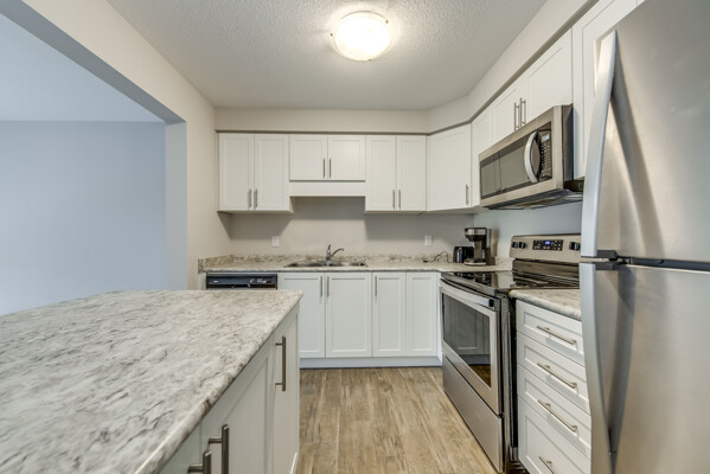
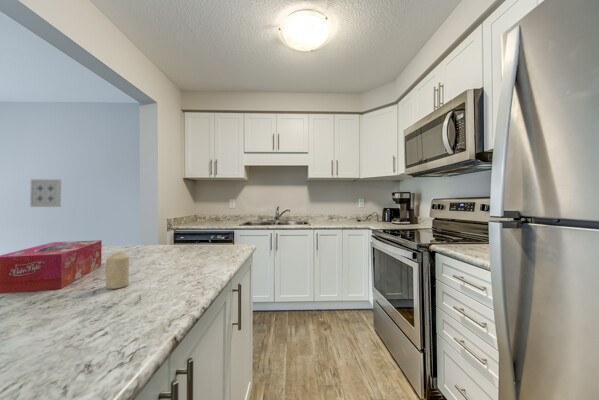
+ candle [105,251,130,290]
+ wall art [29,178,62,208]
+ tissue box [0,239,103,295]
